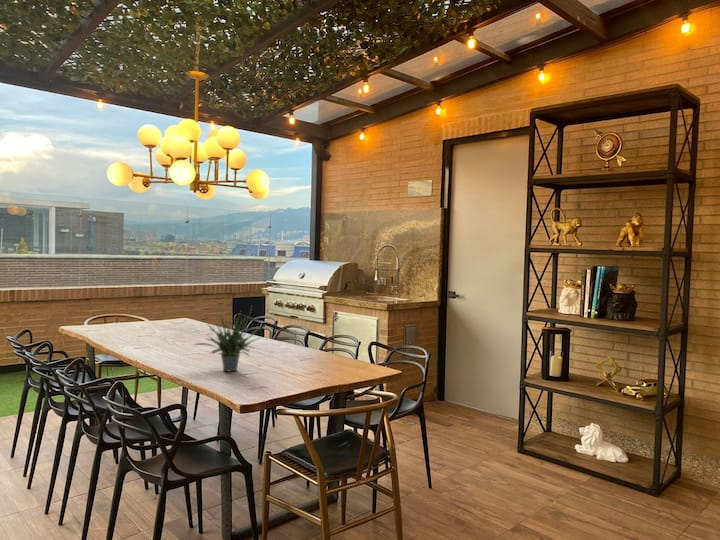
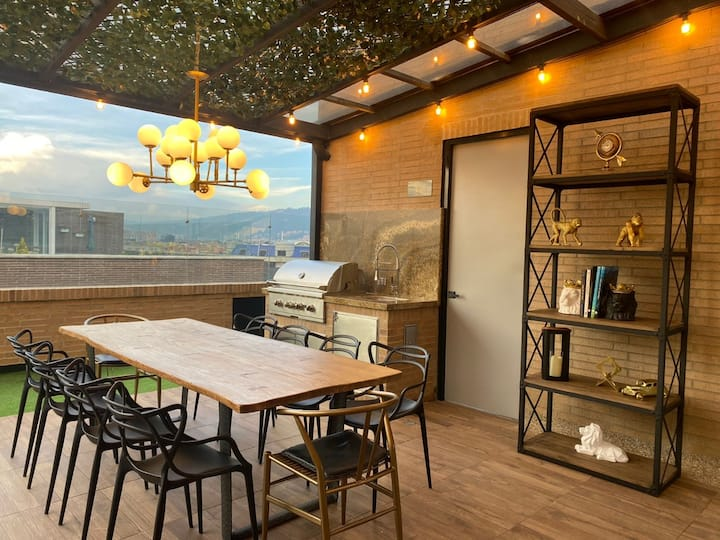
- potted plant [192,306,268,373]
